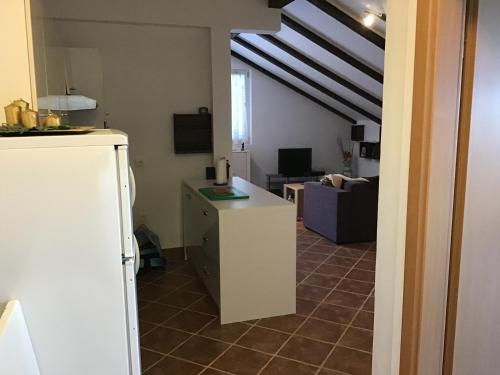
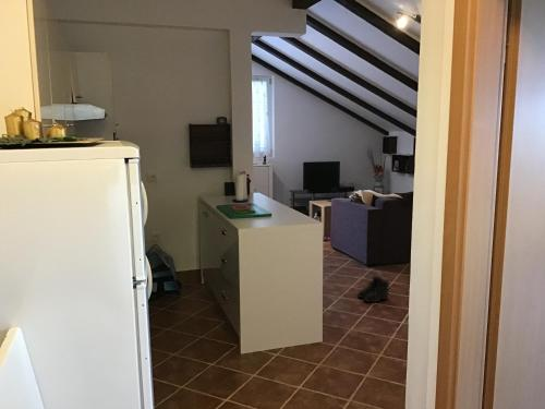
+ boots [356,275,391,304]
